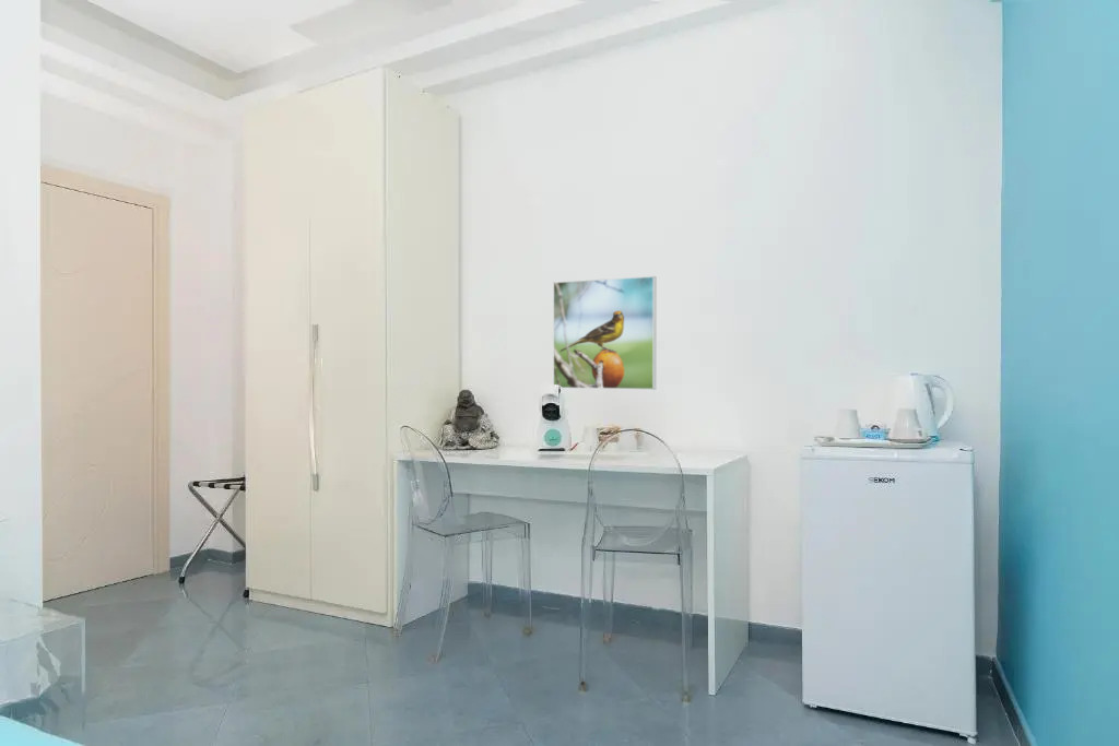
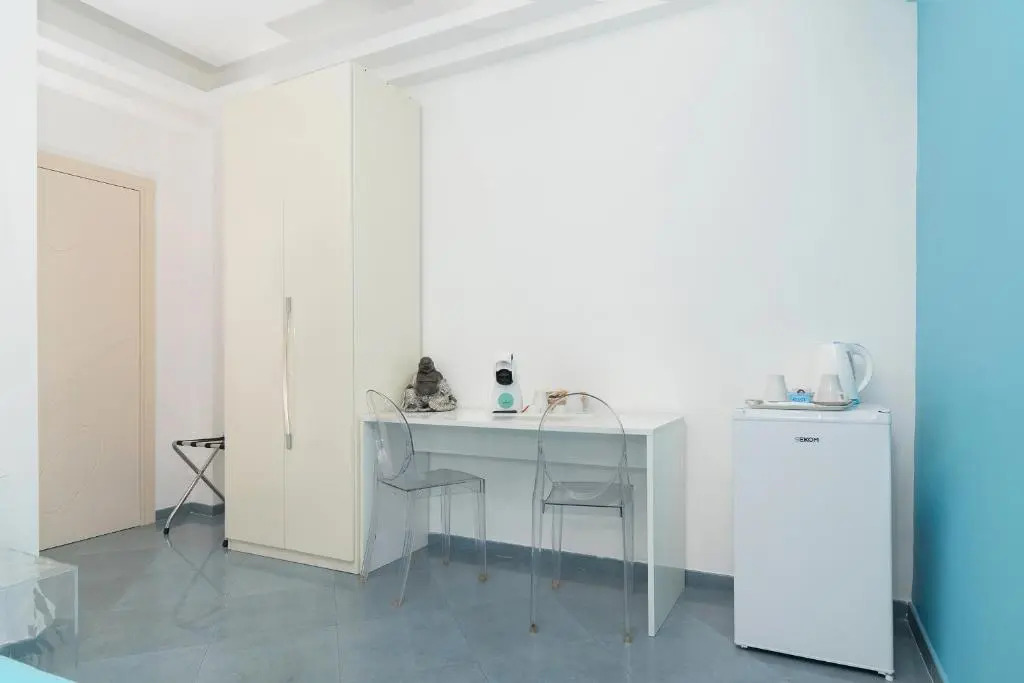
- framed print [552,275,657,391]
